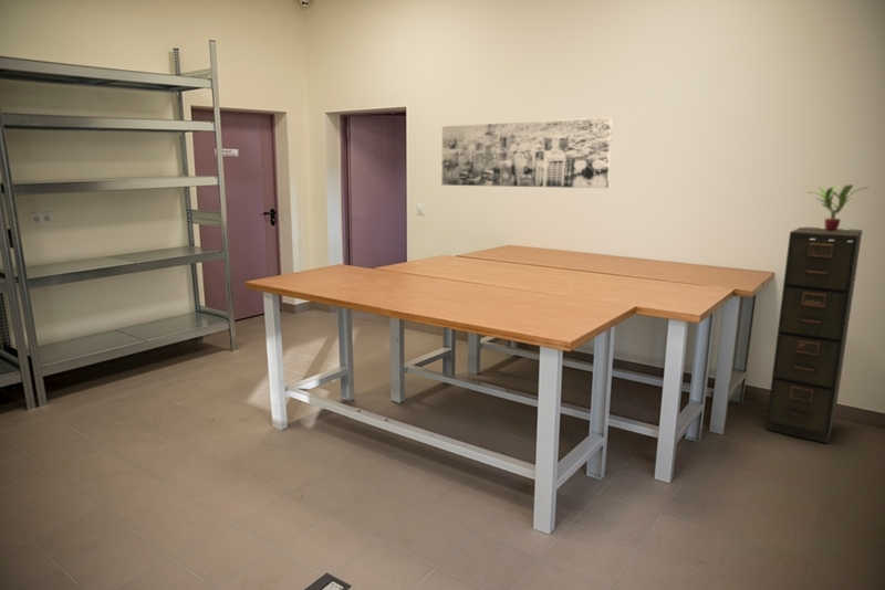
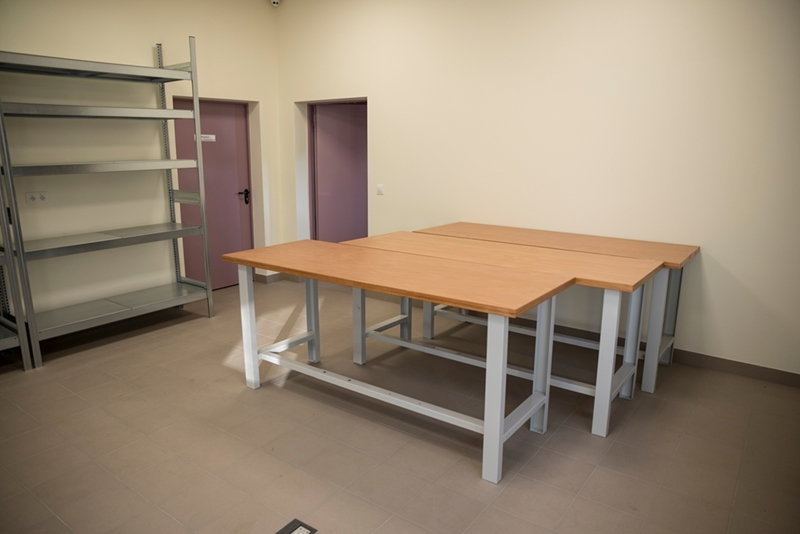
- wall art [440,116,613,189]
- filing cabinet [764,226,863,444]
- potted plant [805,183,867,232]
